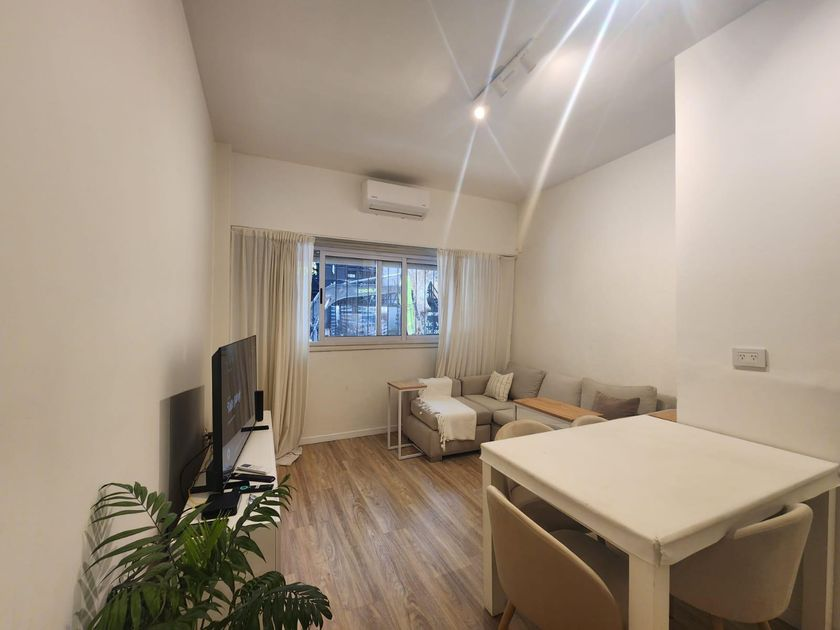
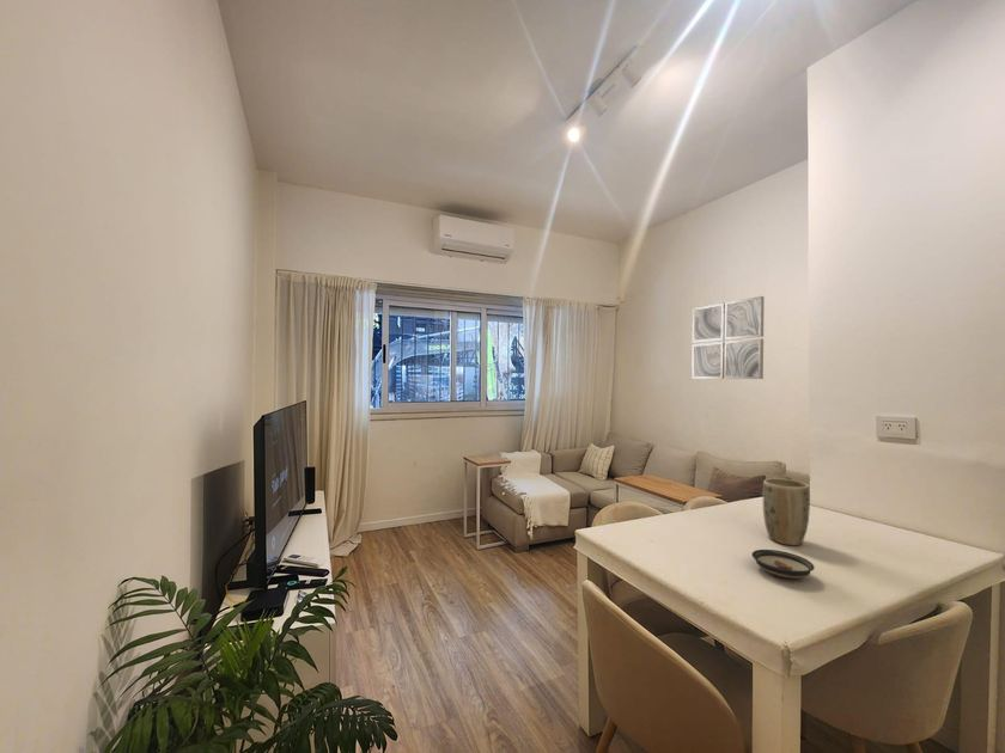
+ plant pot [762,477,811,546]
+ saucer [750,549,816,580]
+ wall art [690,295,766,380]
